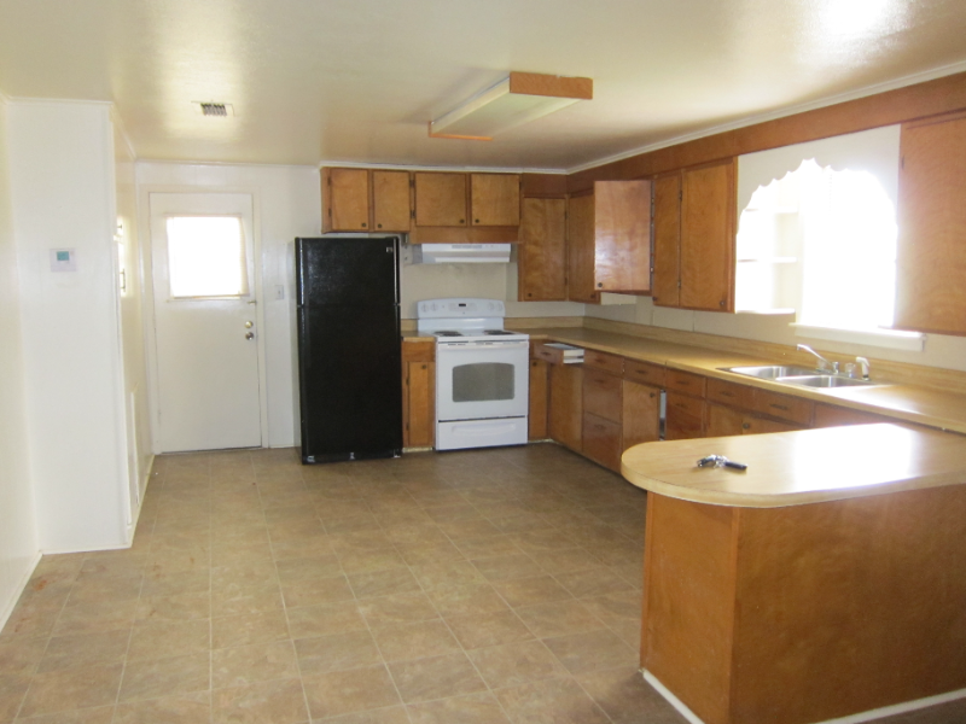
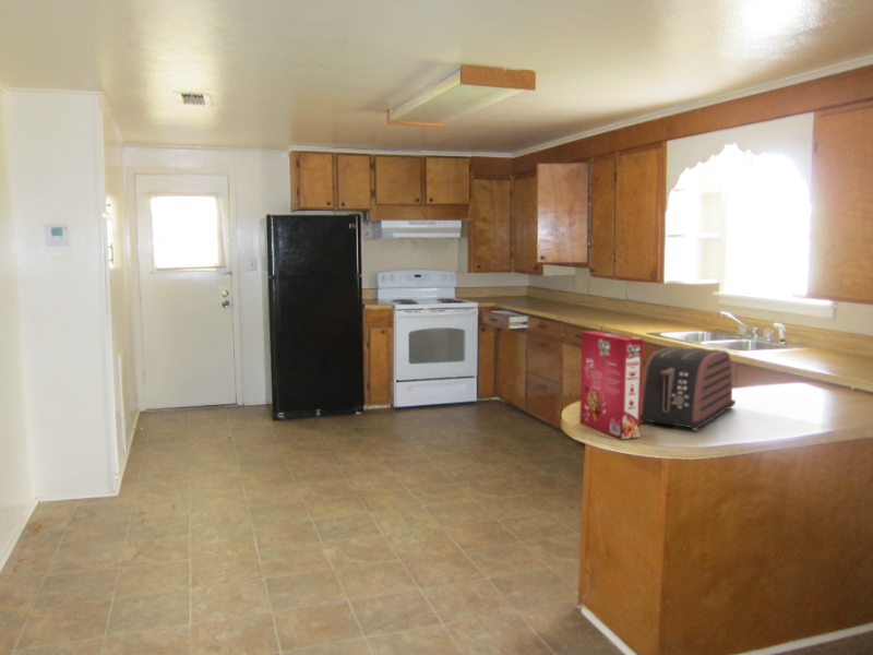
+ cereal box [578,330,644,440]
+ toaster [639,345,737,432]
